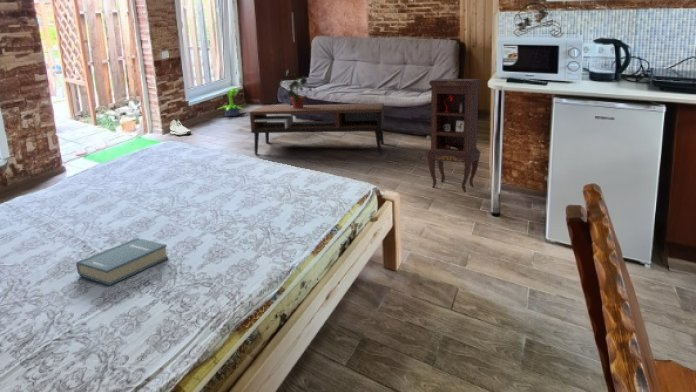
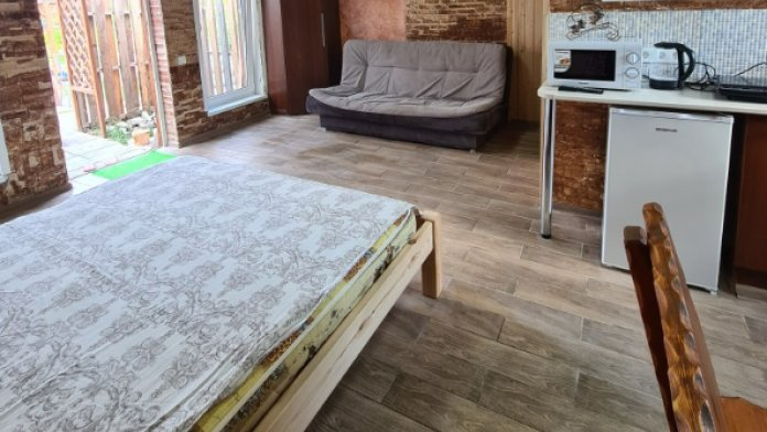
- hardback book [75,237,170,287]
- cabinet [426,78,482,193]
- sneaker [169,117,192,136]
- potted plant [216,86,246,117]
- coffee table [248,102,385,155]
- potted plant [279,69,313,108]
